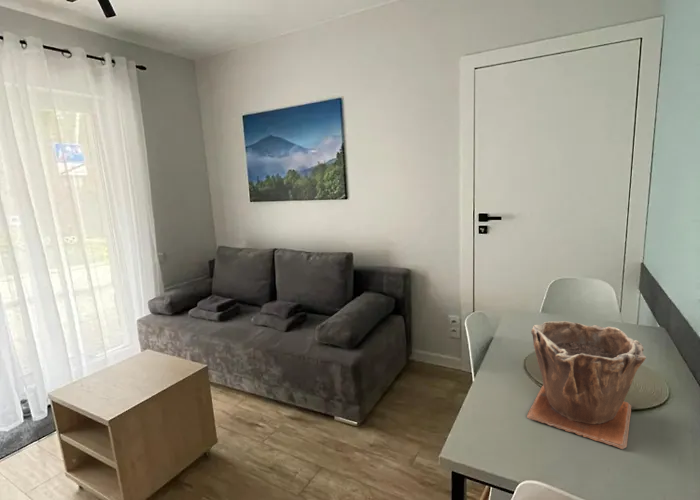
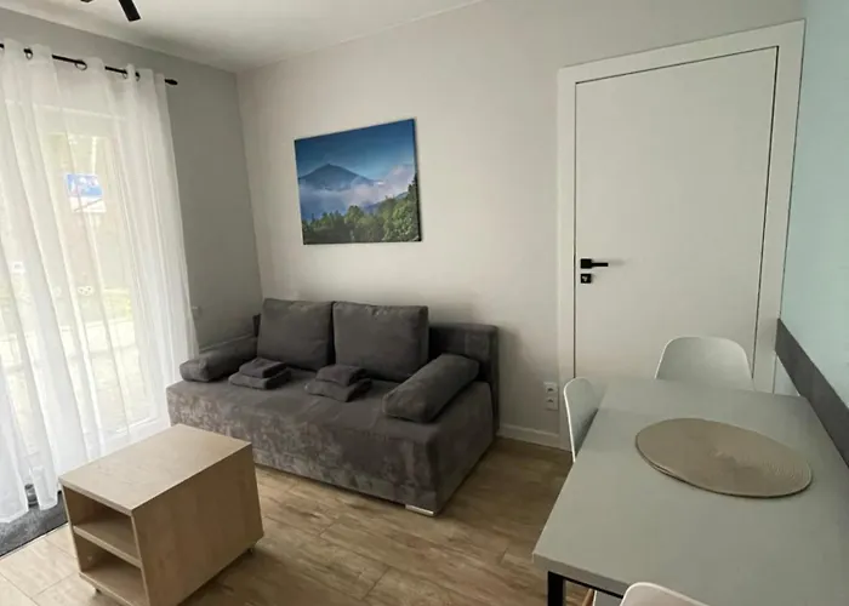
- plant pot [526,320,647,450]
